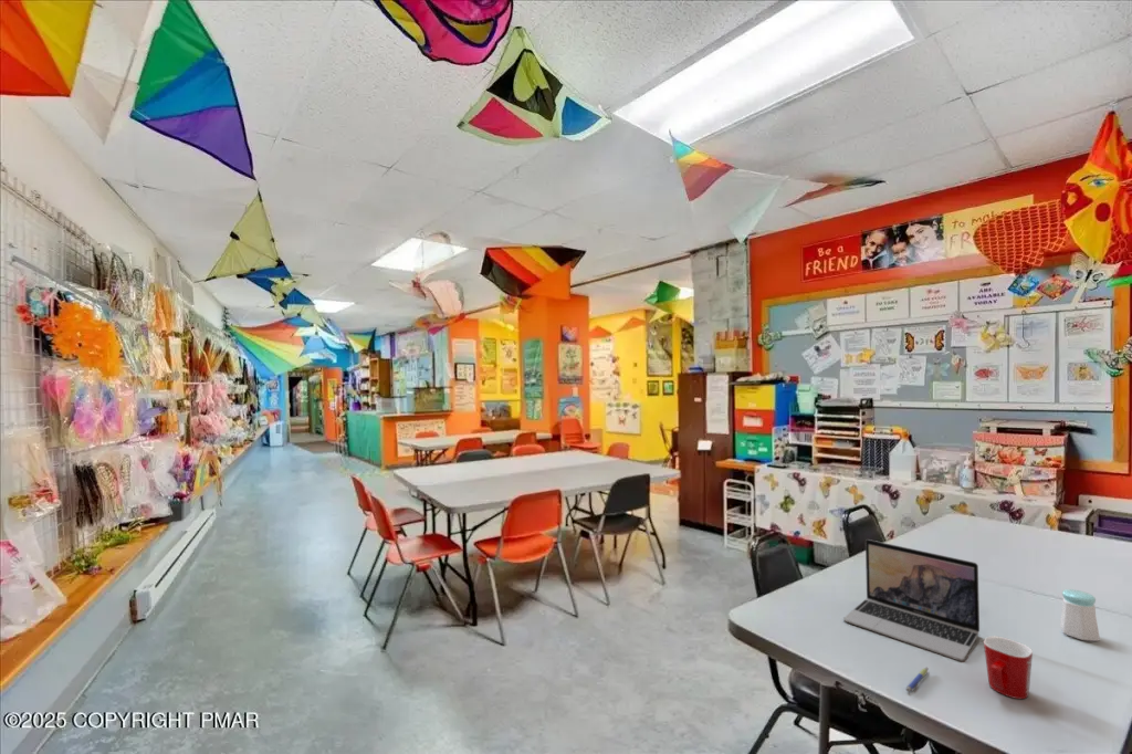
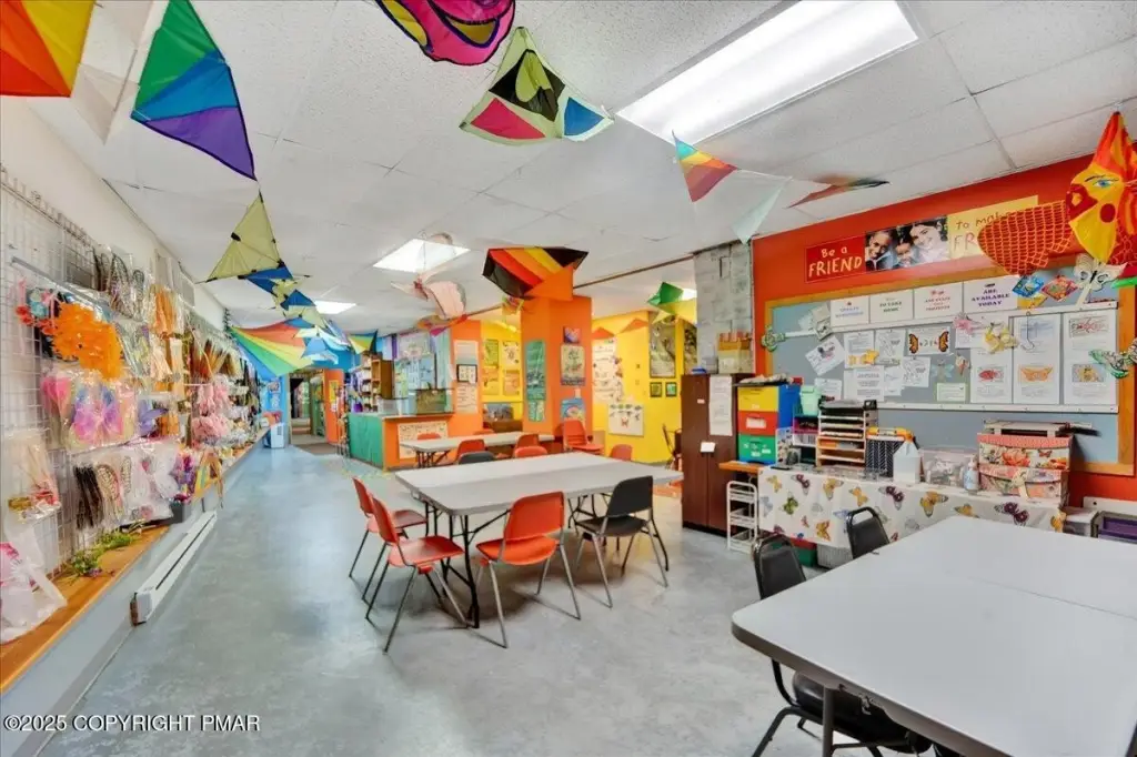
- mug [983,635,1034,700]
- salt shaker [1059,588,1100,642]
- pen [905,667,930,693]
- laptop [842,538,981,662]
